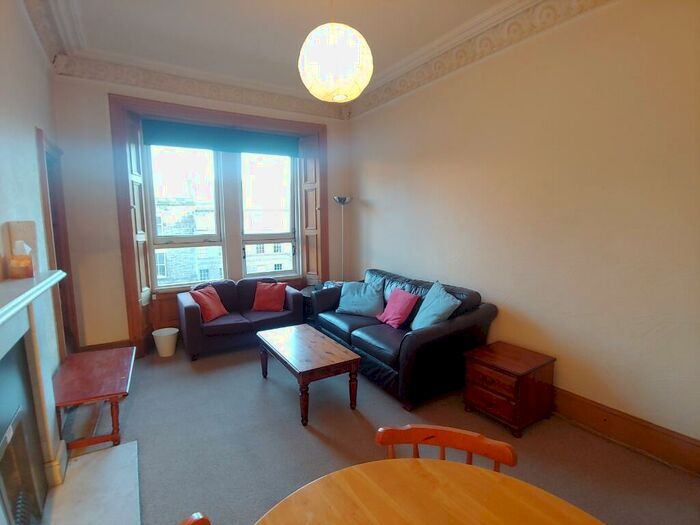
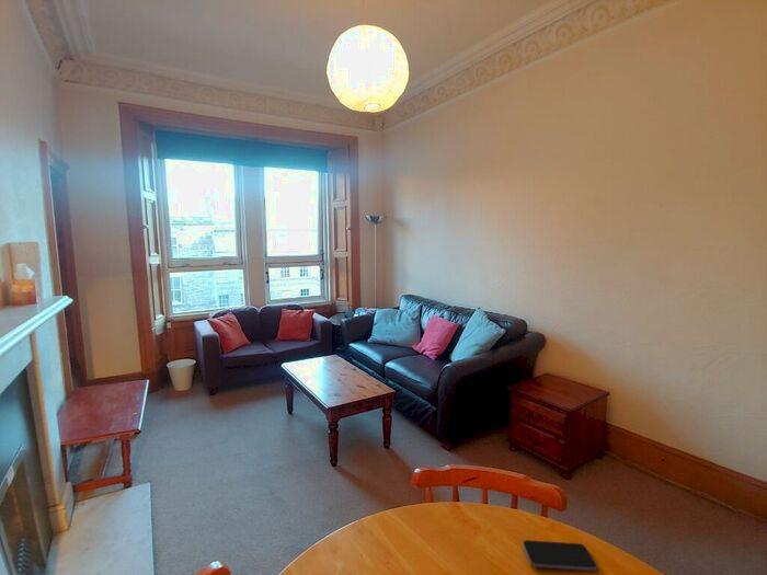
+ smartphone [522,539,598,572]
